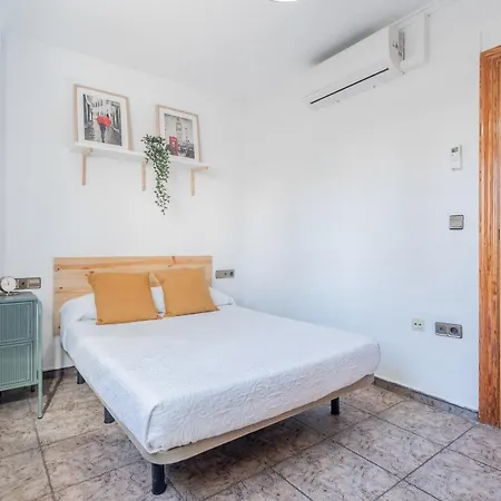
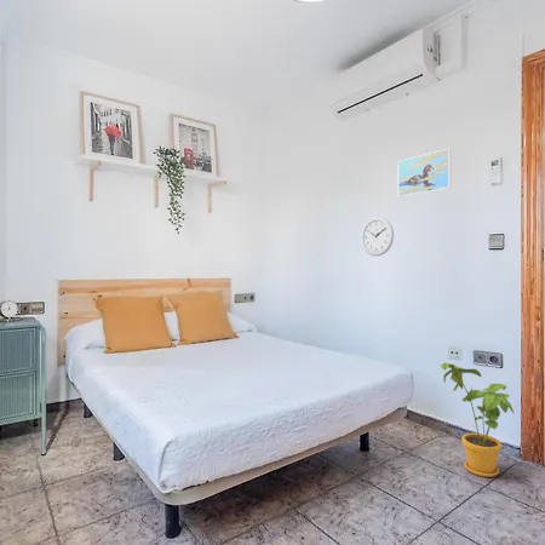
+ wall clock [360,216,395,257]
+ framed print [396,148,453,199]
+ house plant [440,362,515,478]
